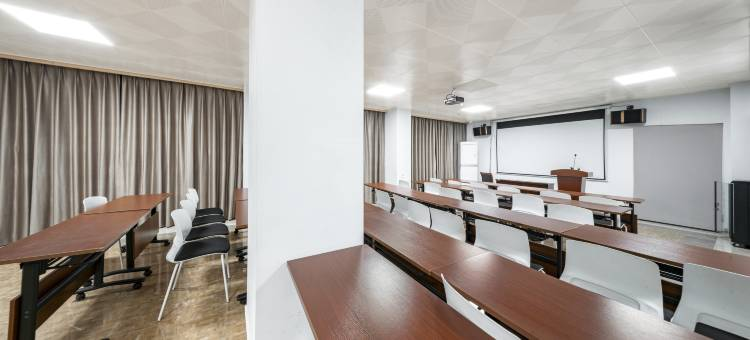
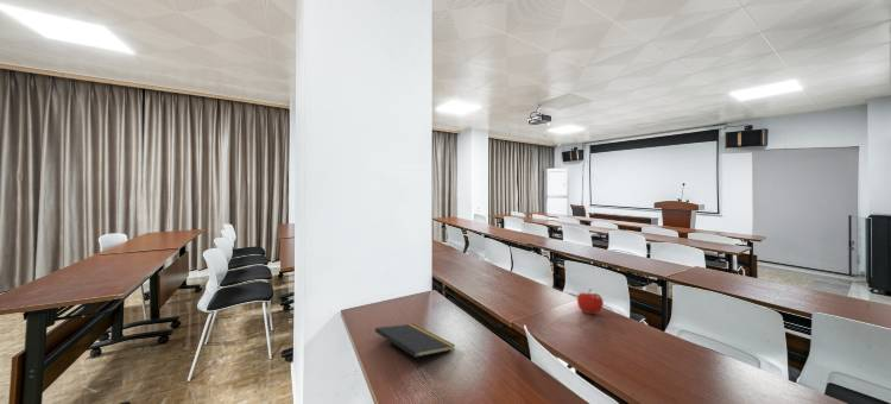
+ notepad [374,323,456,371]
+ fruit [576,289,605,315]
